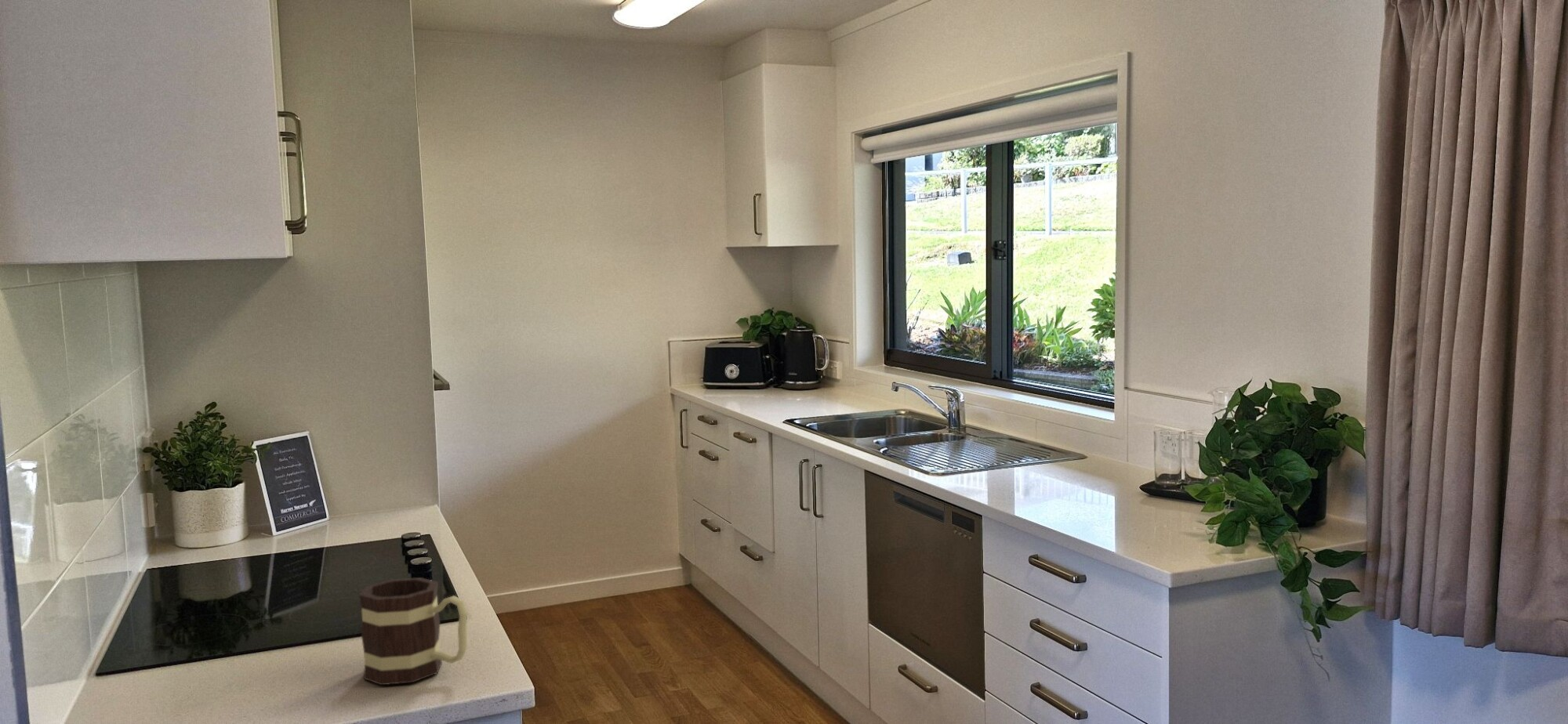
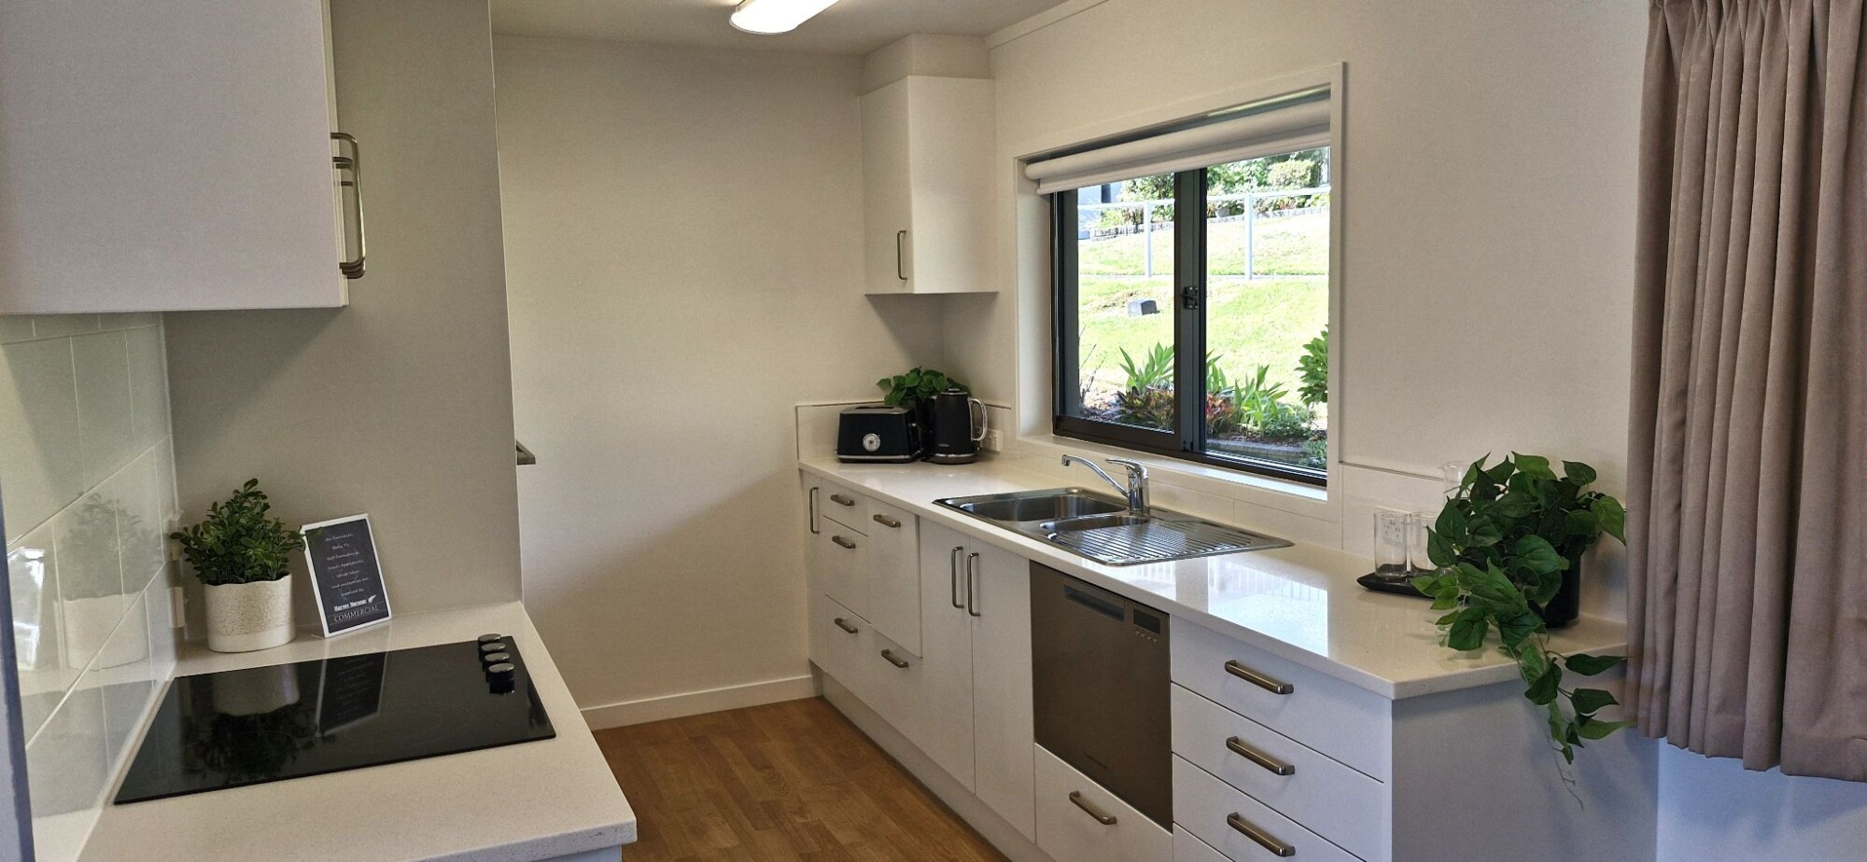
- mug [358,577,468,686]
